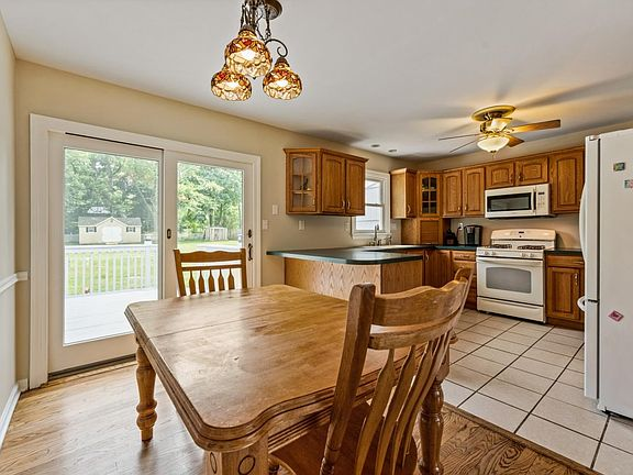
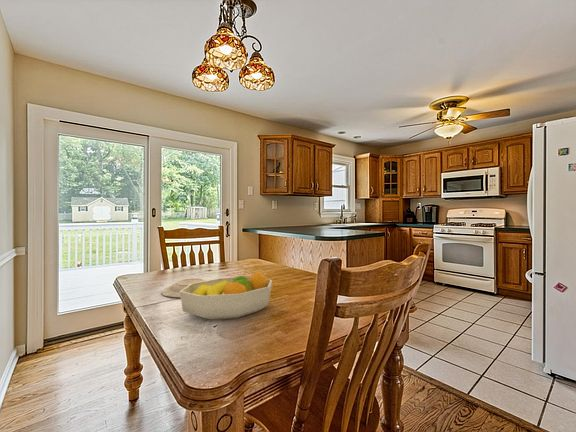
+ plate [160,277,207,299]
+ fruit bowl [180,271,273,321]
